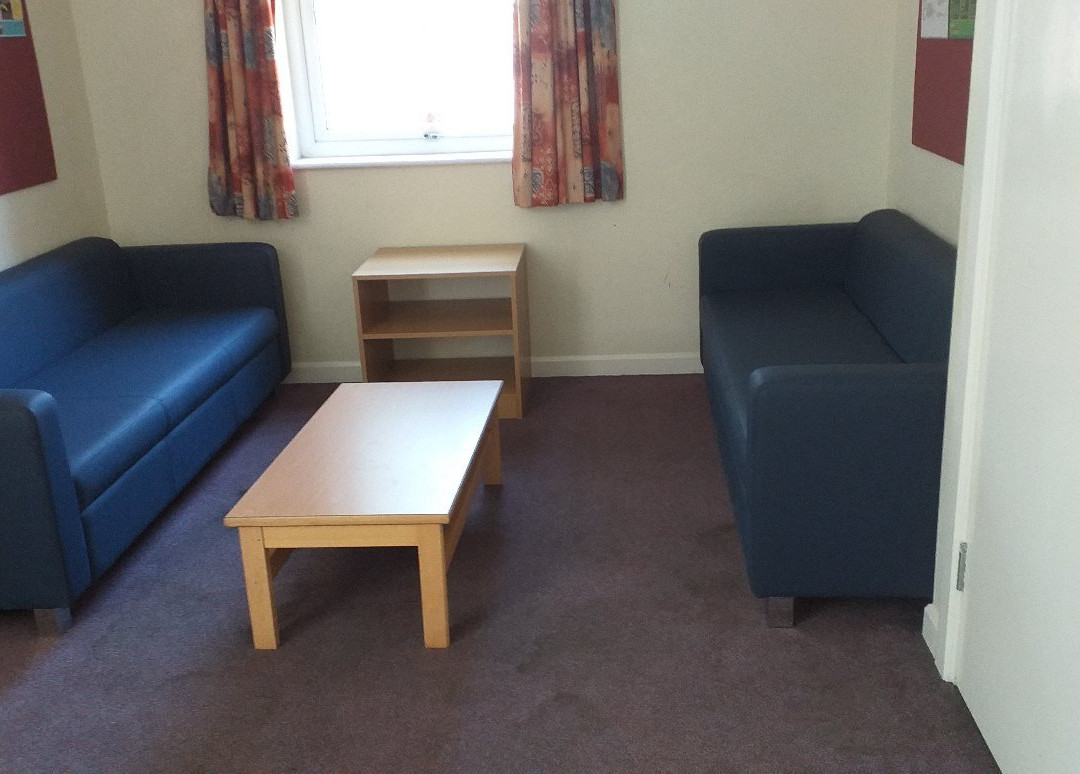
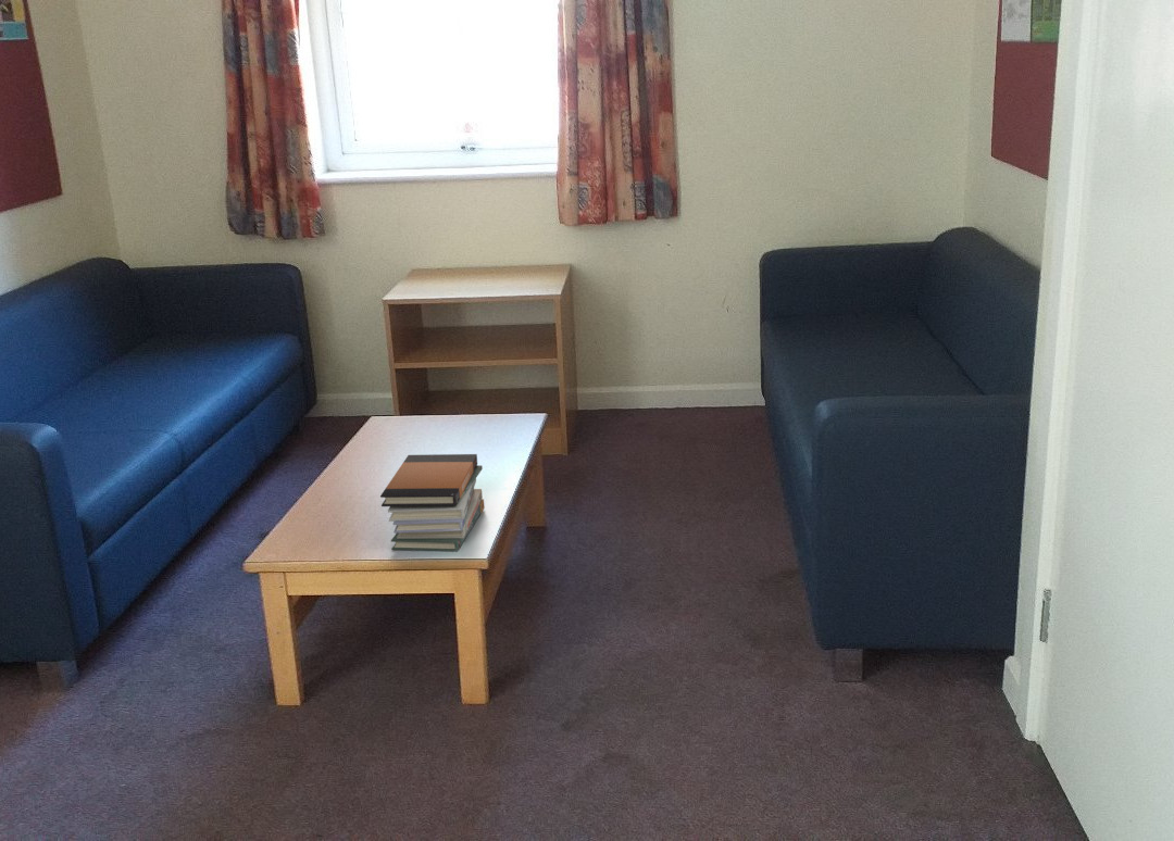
+ book stack [379,453,486,552]
